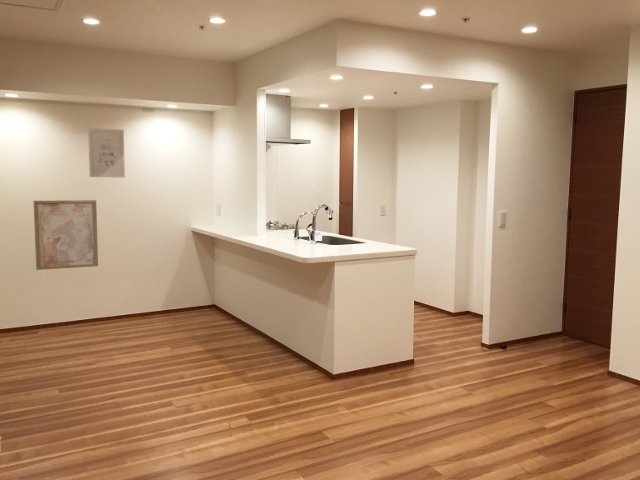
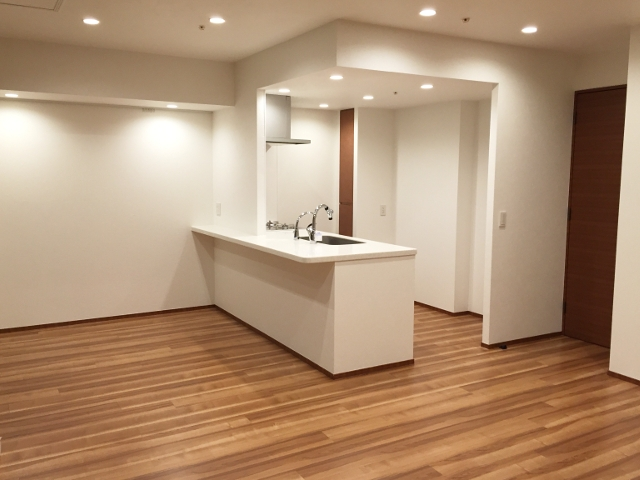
- wall art [32,199,99,271]
- wall art [87,127,126,179]
